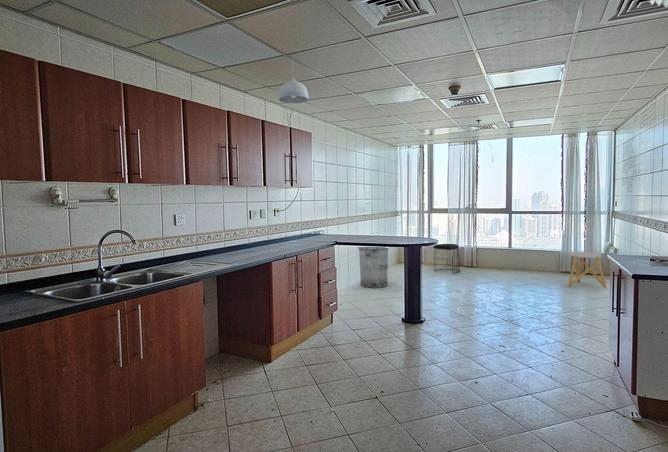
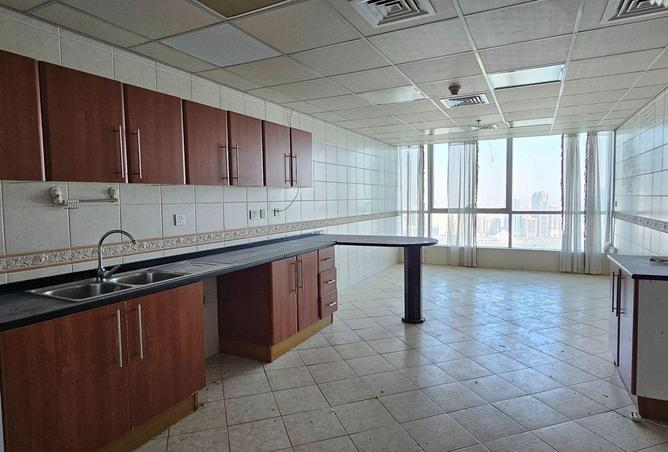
- trash can [357,246,389,289]
- pendant light [278,58,310,104]
- stool [567,251,607,289]
- stool [432,243,461,275]
